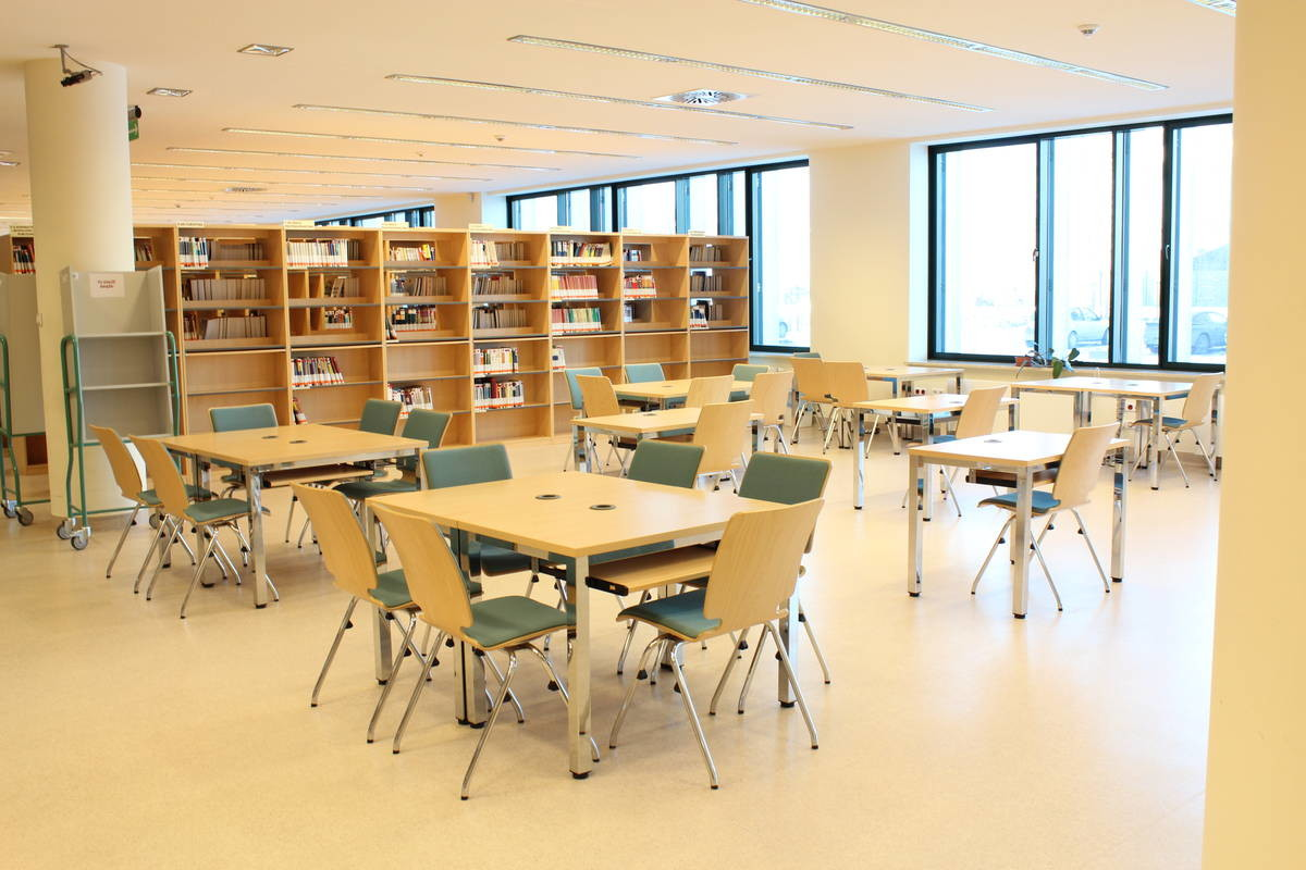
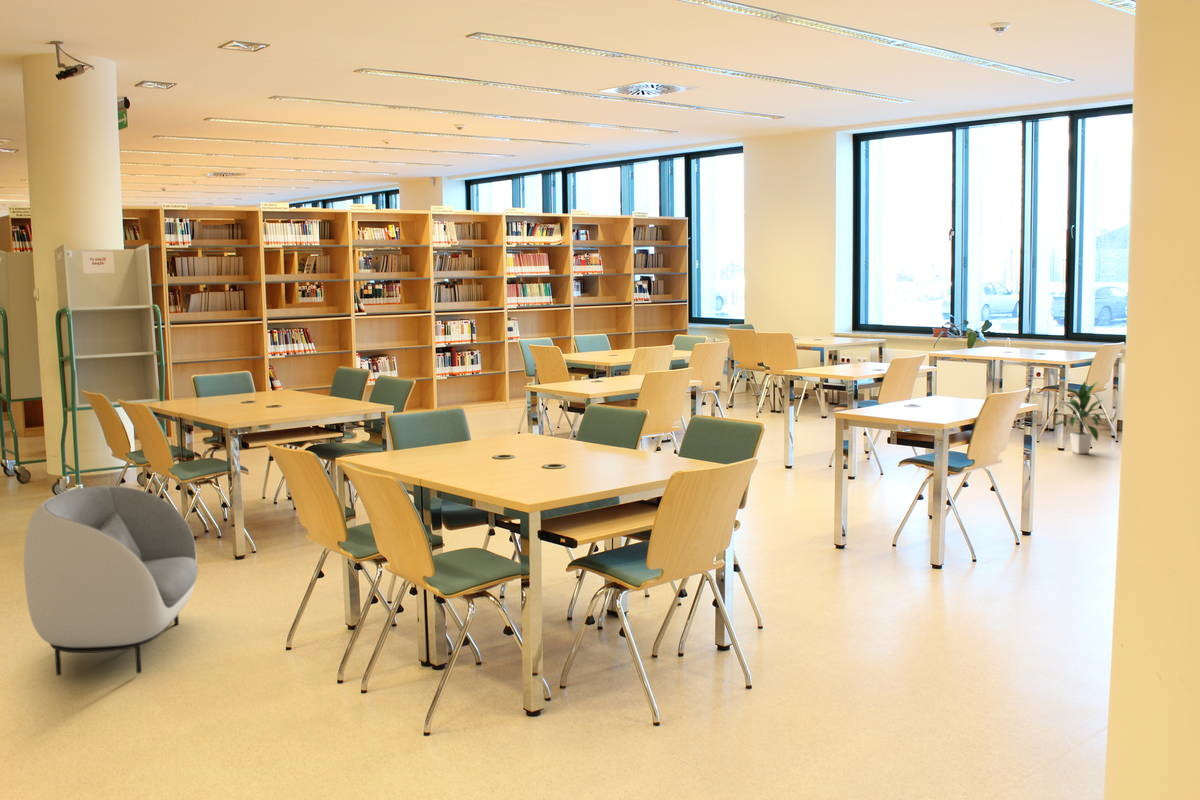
+ armchair [23,485,199,677]
+ indoor plant [1051,379,1108,455]
